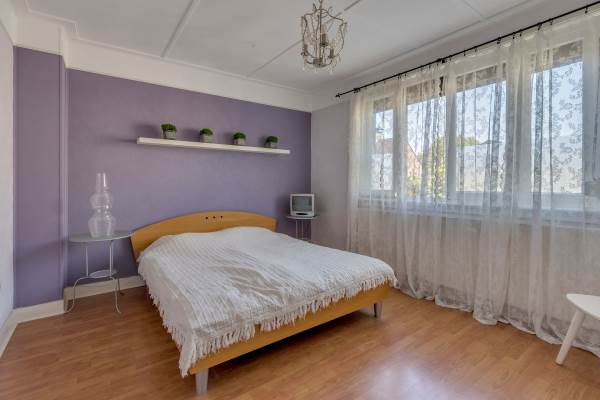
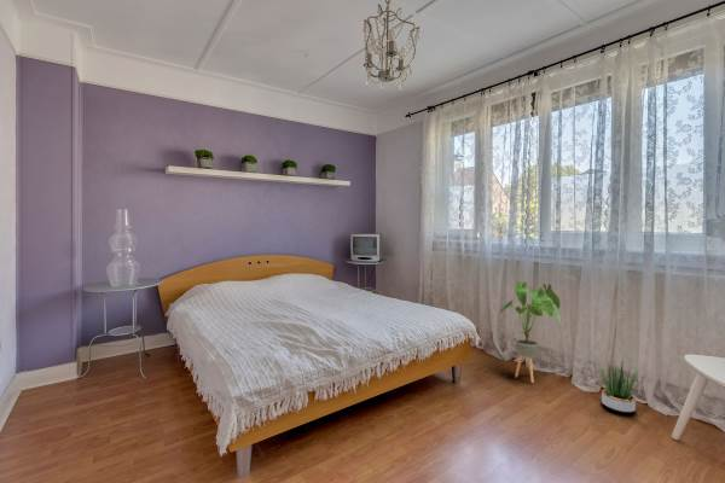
+ potted plant [596,359,643,414]
+ house plant [498,280,563,384]
